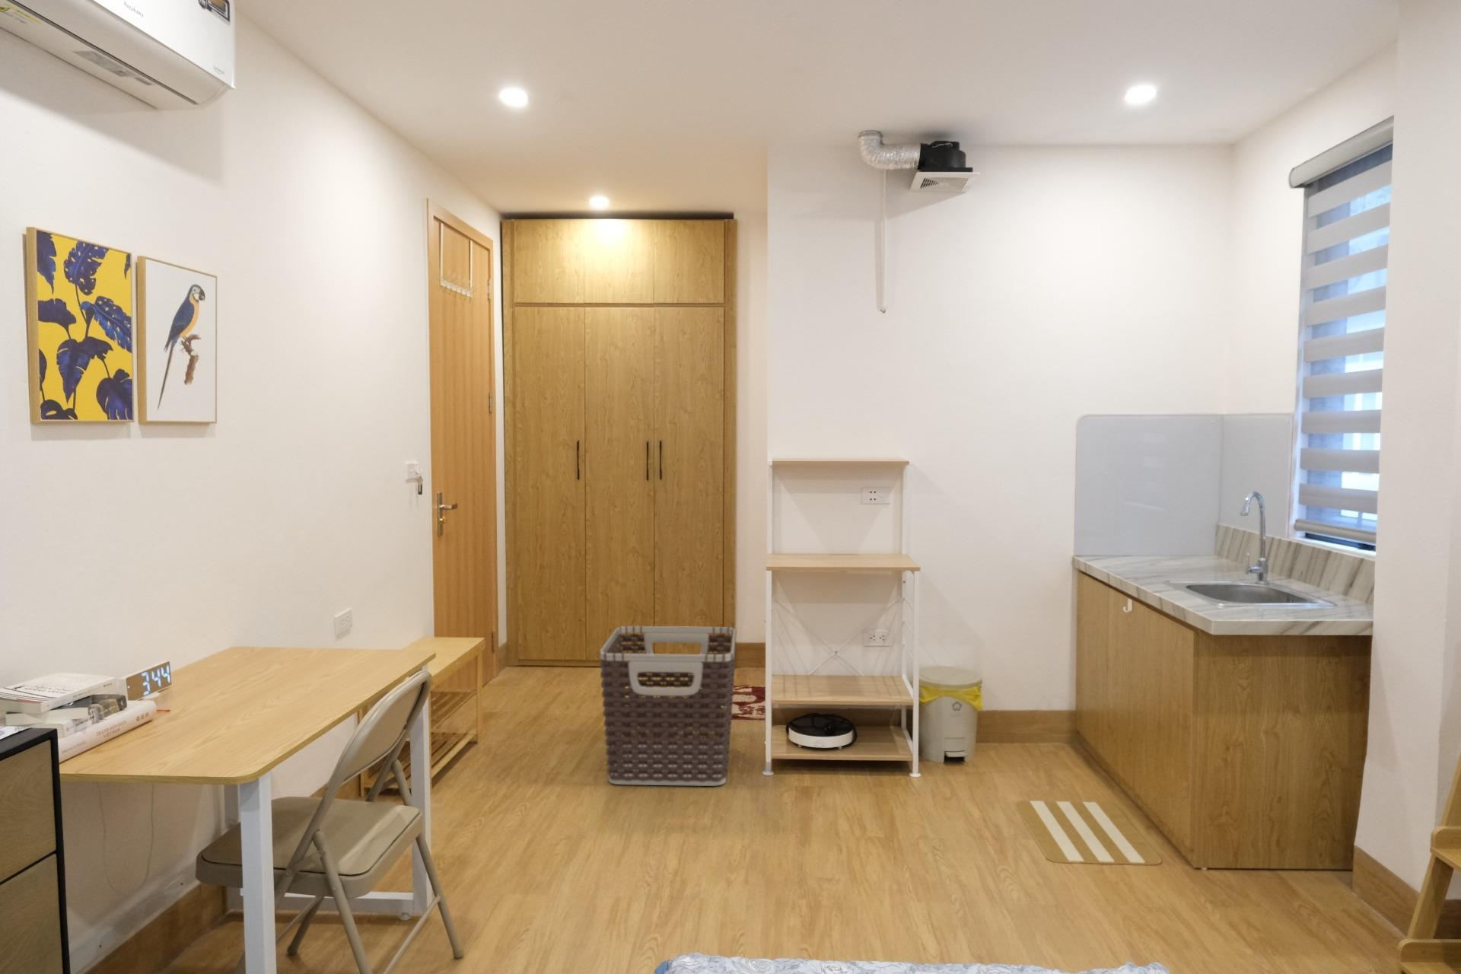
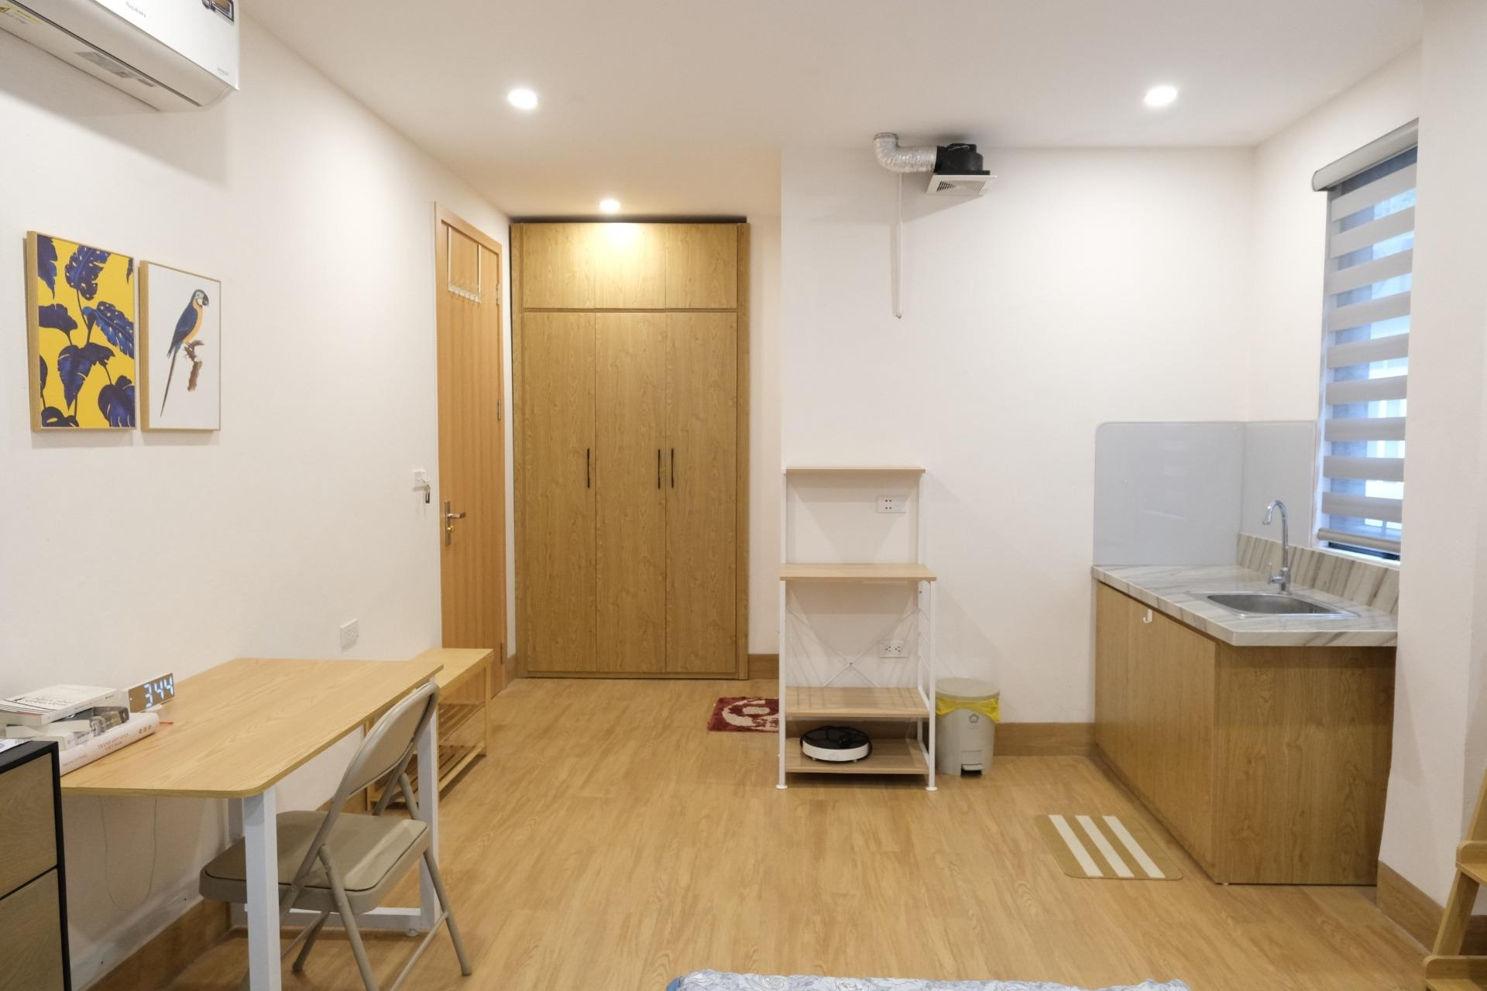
- clothes hamper [599,625,737,787]
